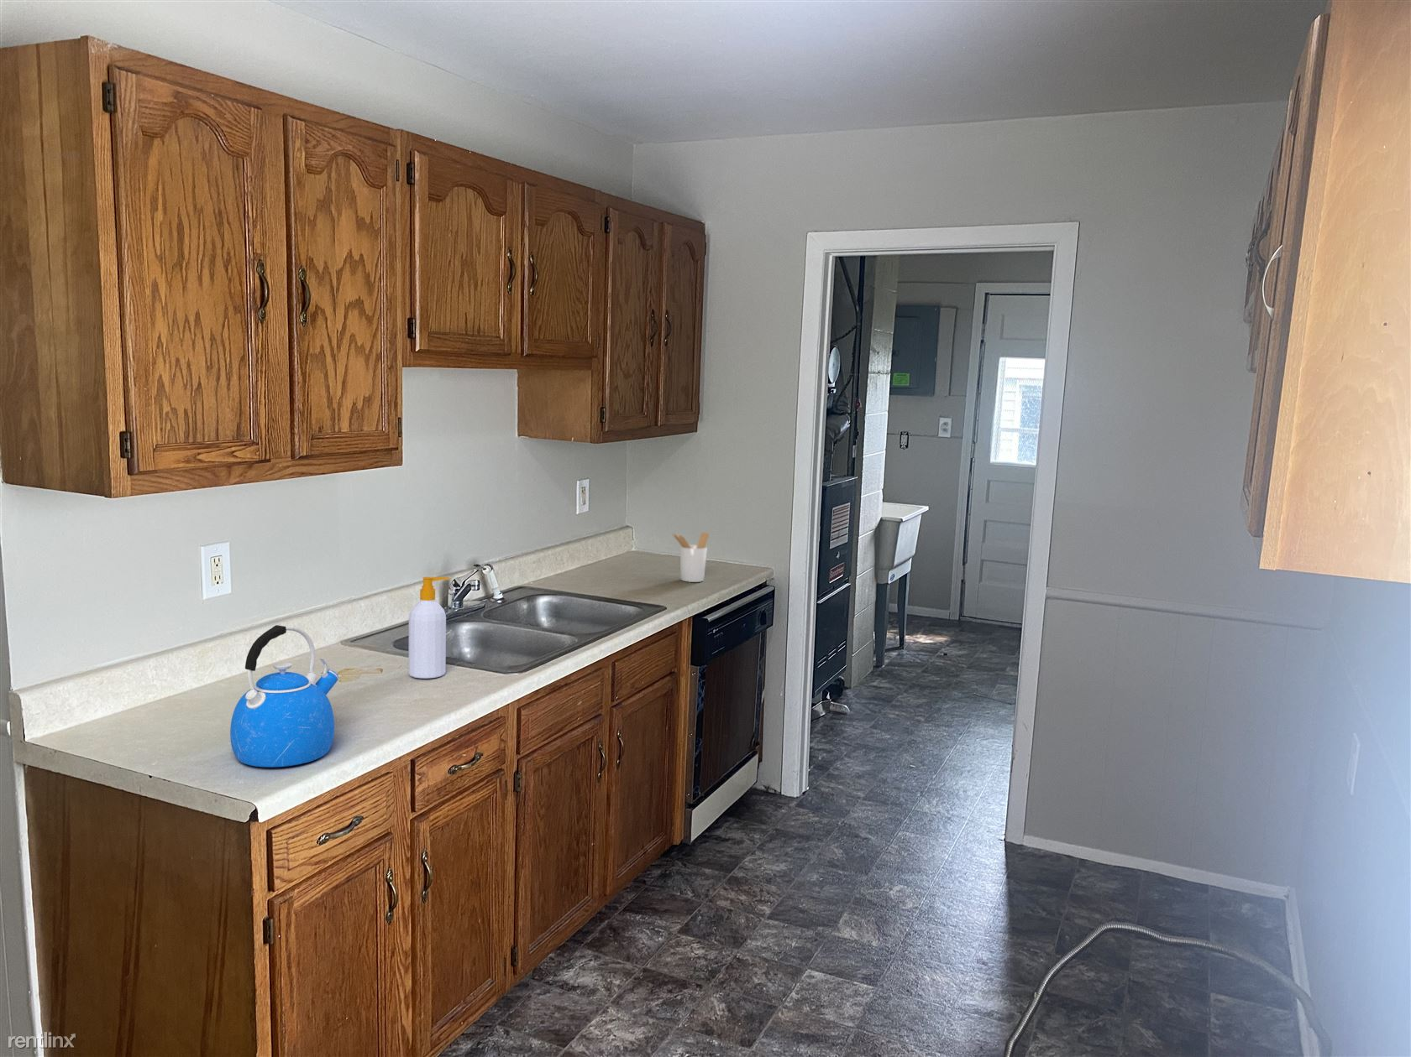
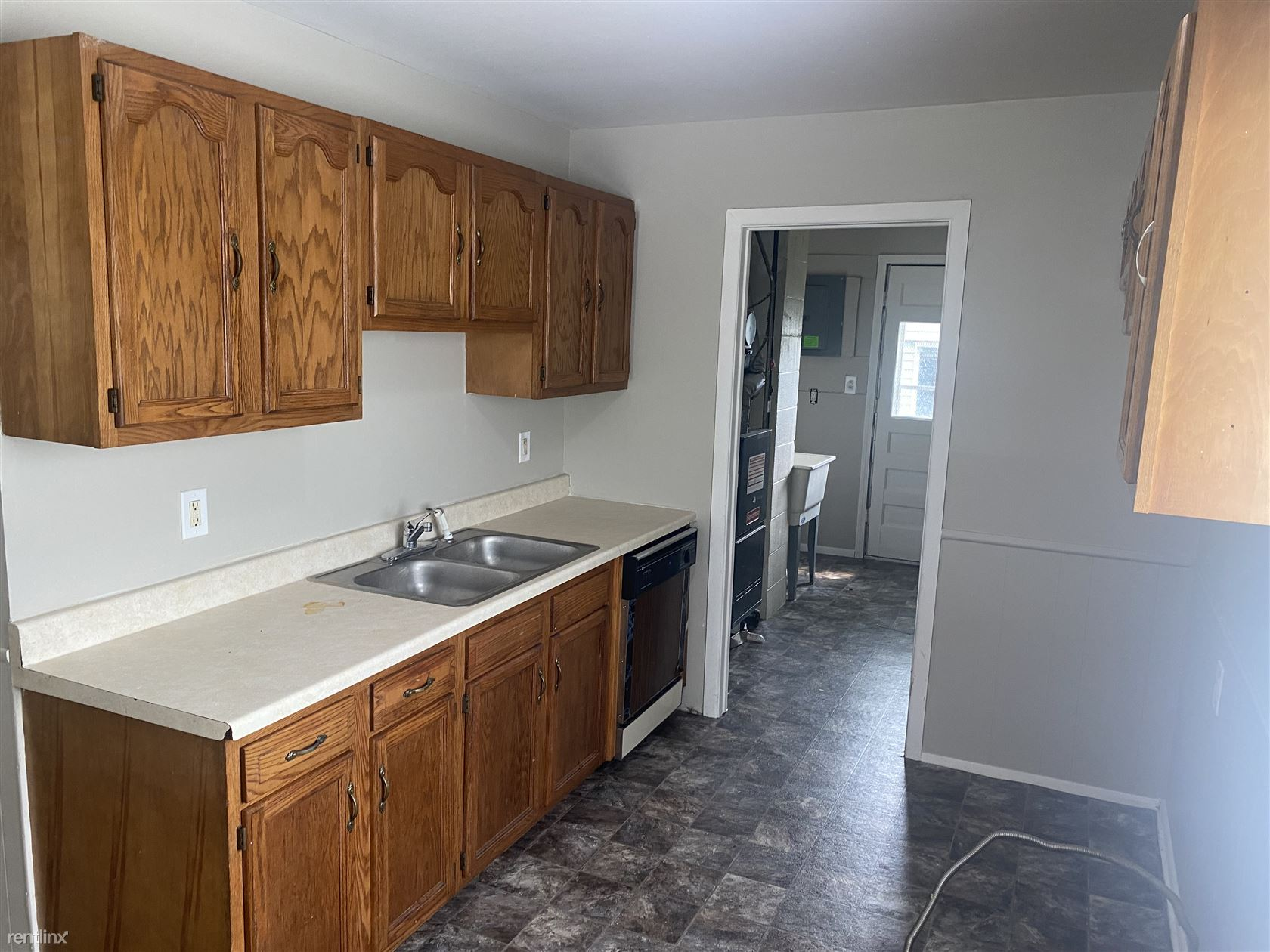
- kettle [229,624,339,768]
- utensil holder [671,531,710,583]
- soap bottle [408,576,450,680]
